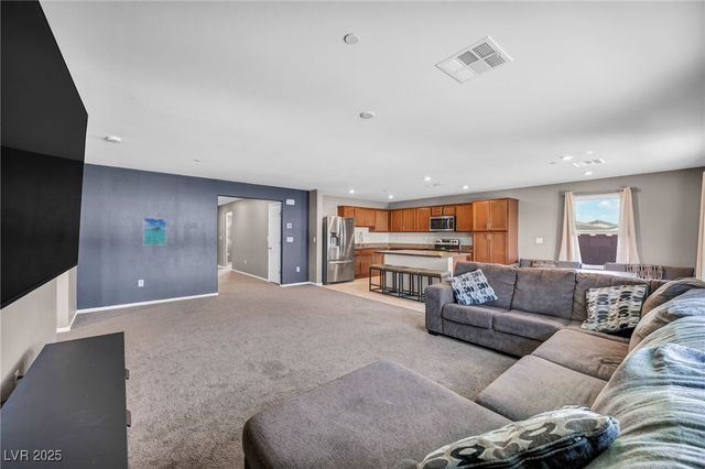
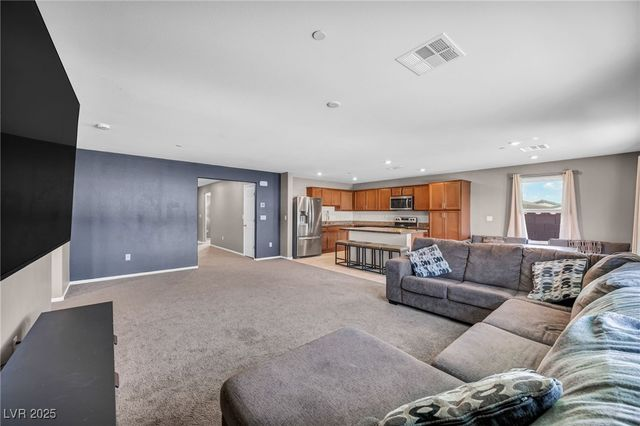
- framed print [142,217,167,247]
